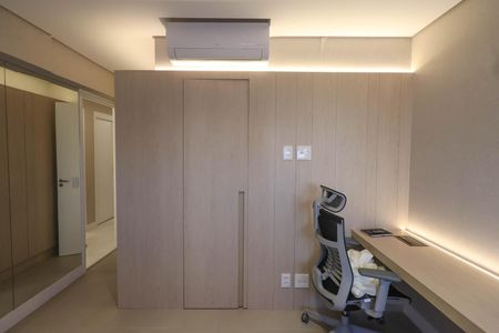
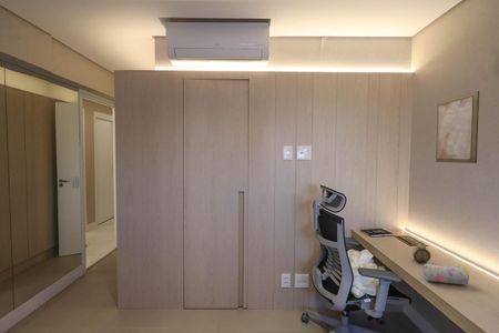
+ pencil case [421,262,470,285]
+ wall art [435,90,480,164]
+ alarm clock [411,240,432,264]
